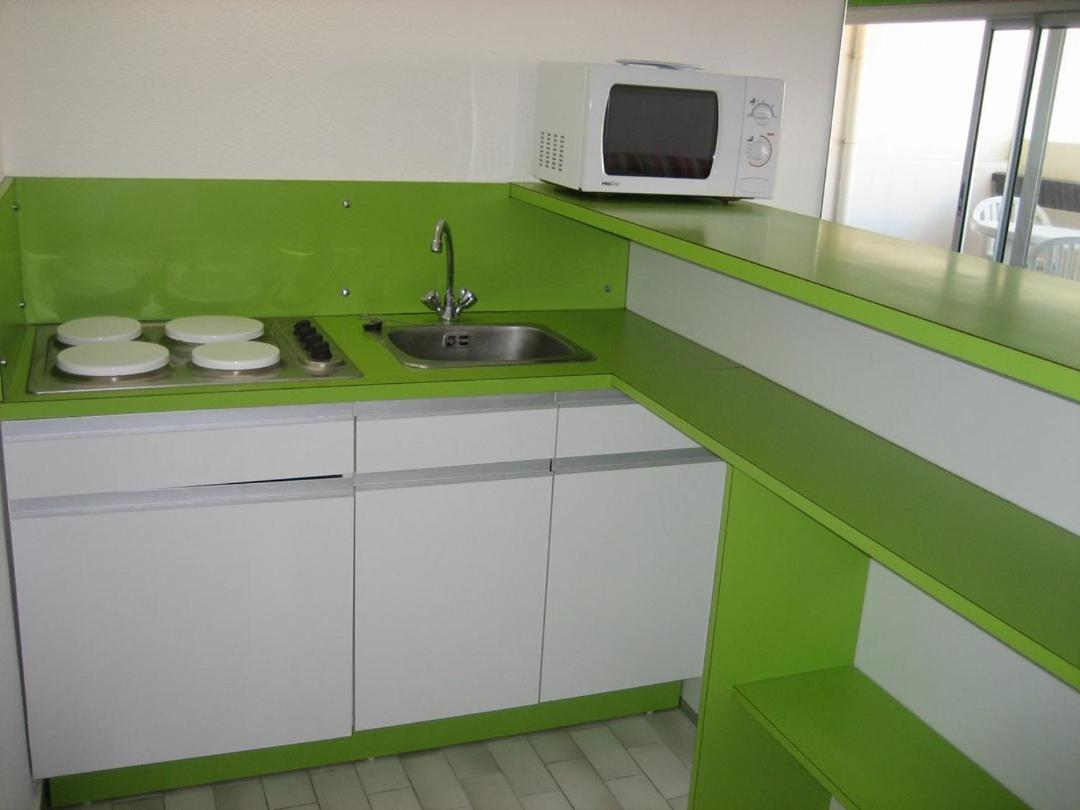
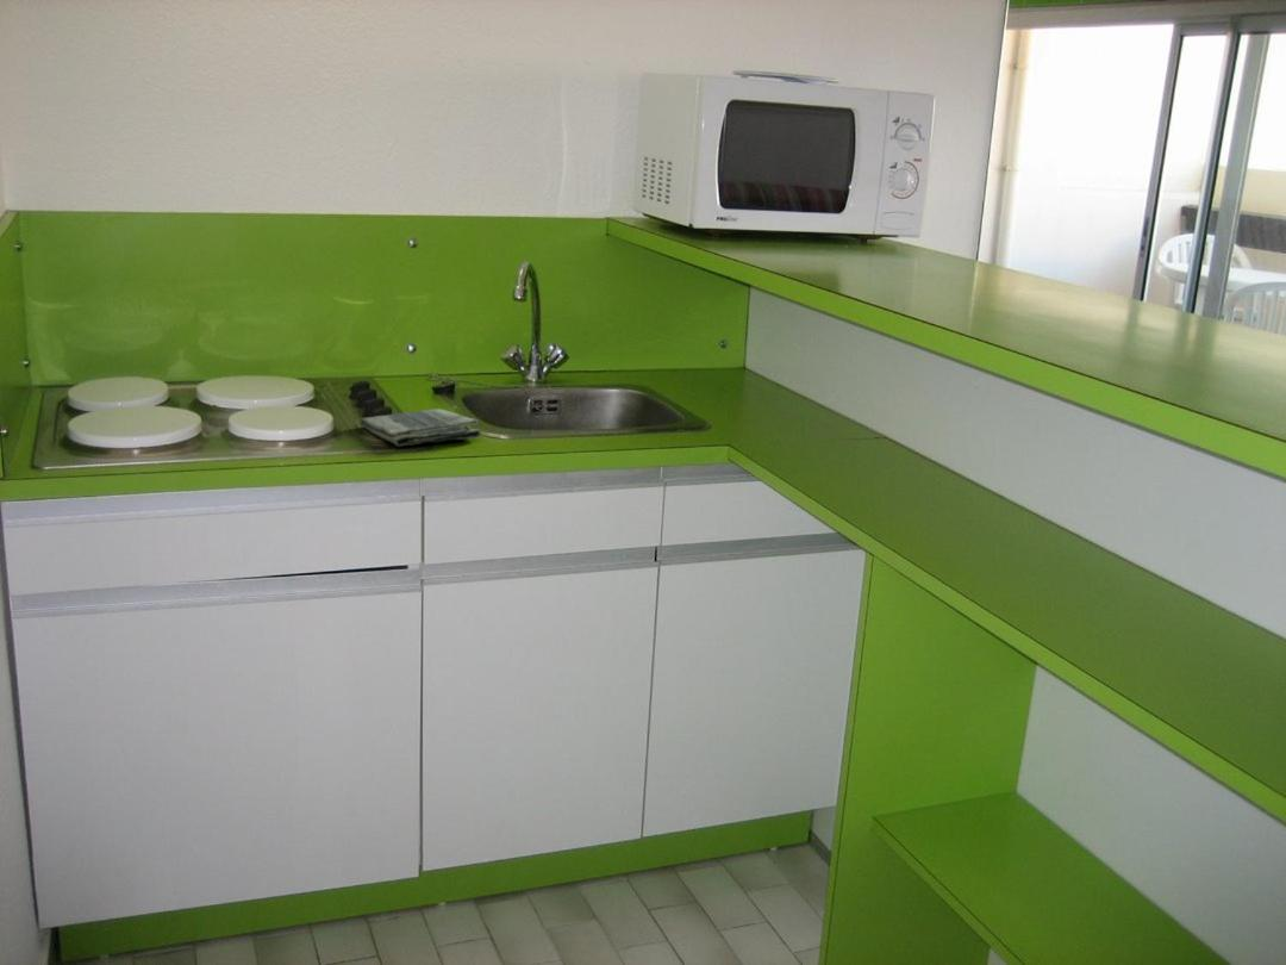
+ dish towel [358,409,482,448]
